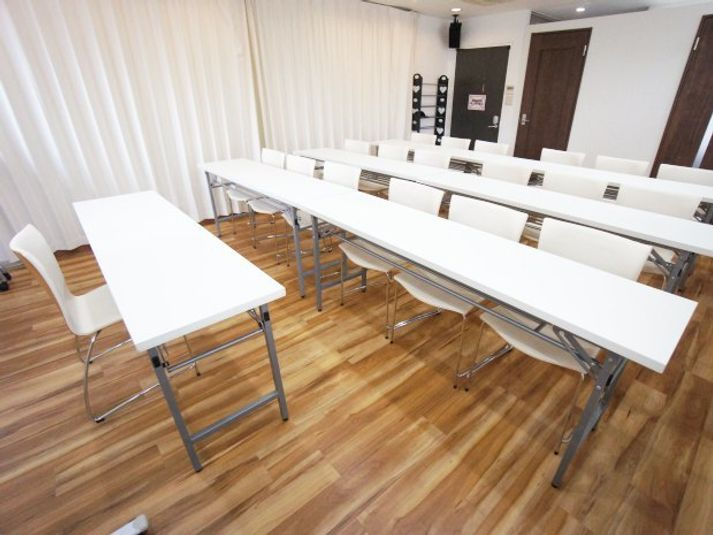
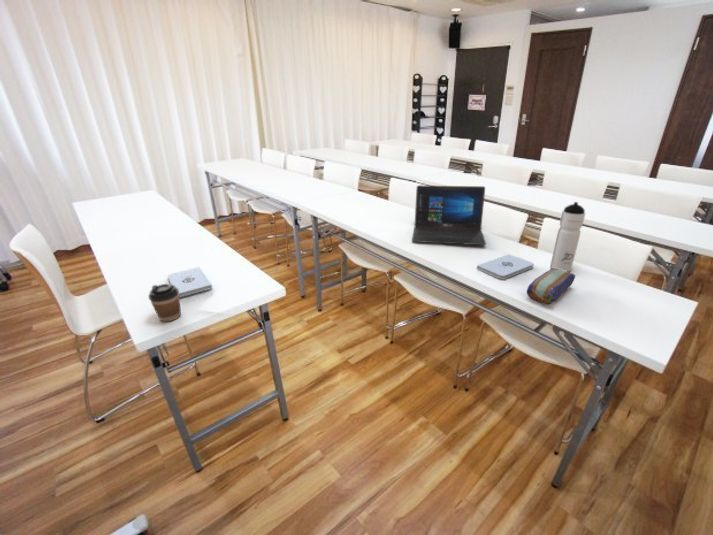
+ notepad [167,266,213,298]
+ water bottle [549,201,586,272]
+ coffee cup [147,283,182,323]
+ laptop [411,184,487,246]
+ notepad [476,253,535,280]
+ pencil case [526,268,576,305]
